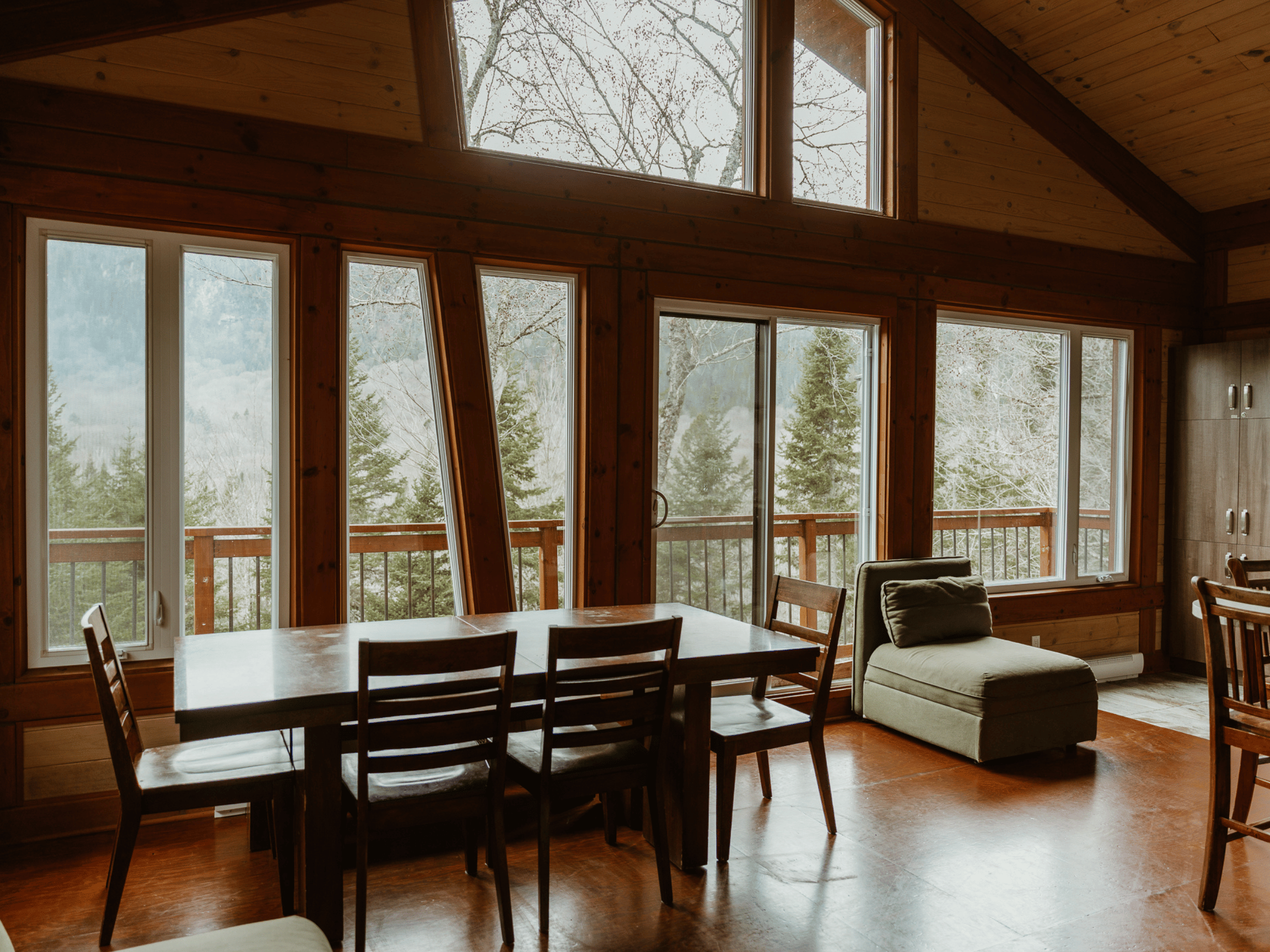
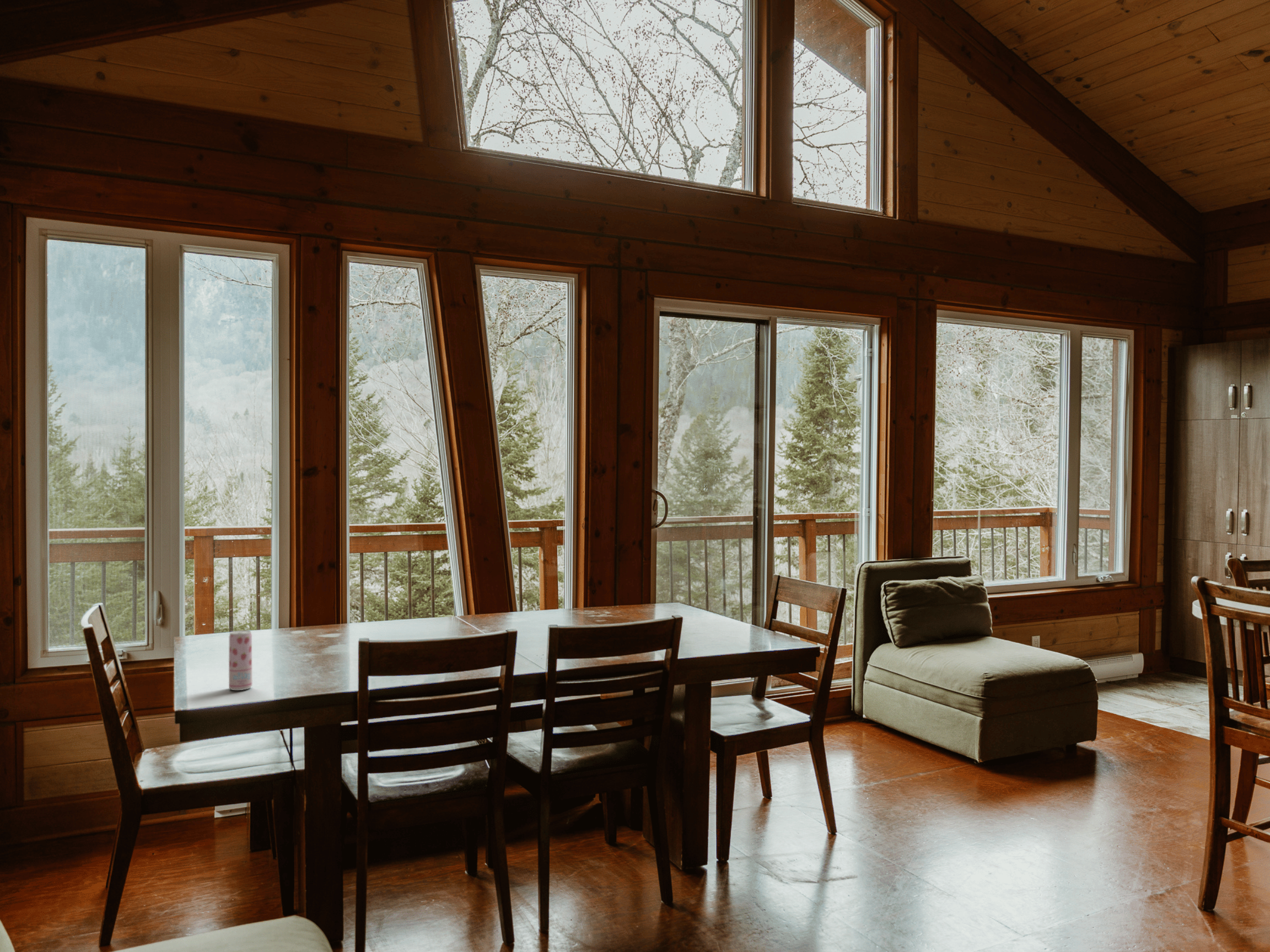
+ beverage can [228,630,252,691]
